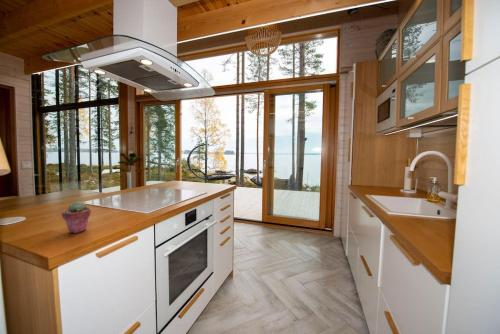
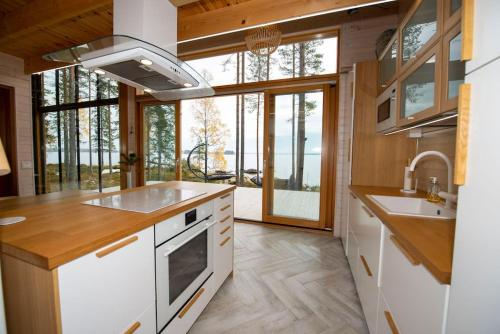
- potted succulent [60,200,92,234]
